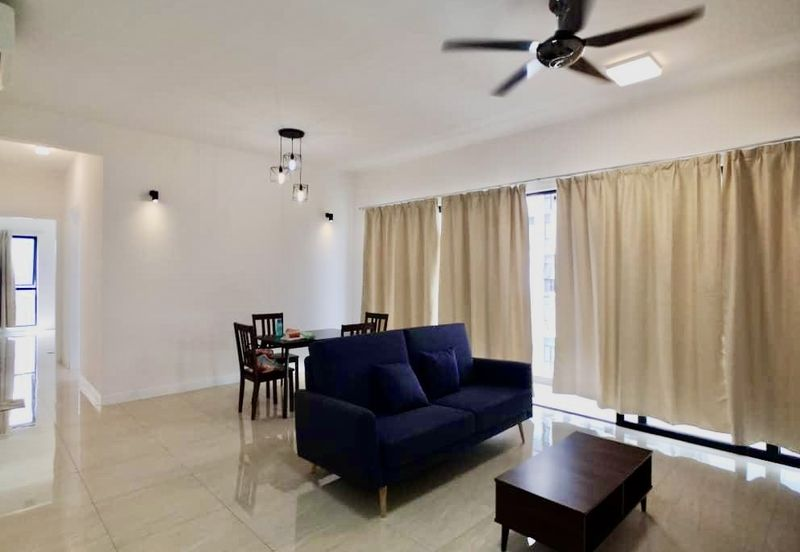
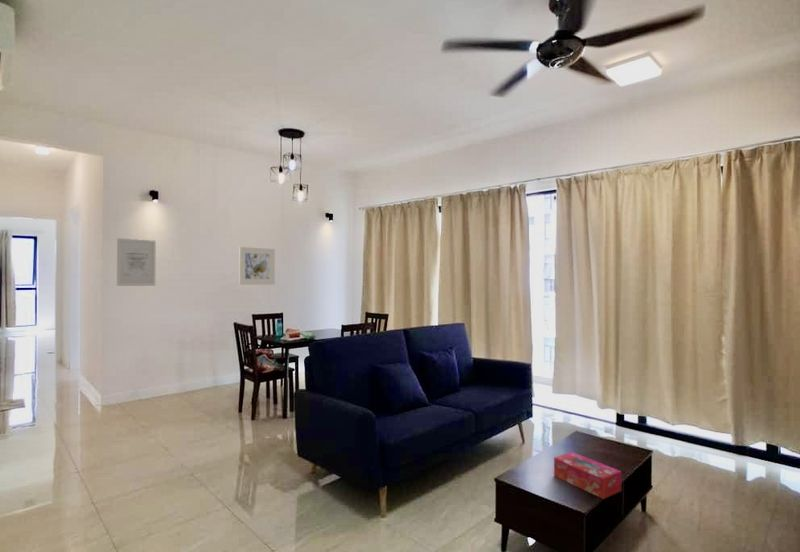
+ tissue box [553,451,622,500]
+ wall art [116,237,157,287]
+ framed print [238,246,276,286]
